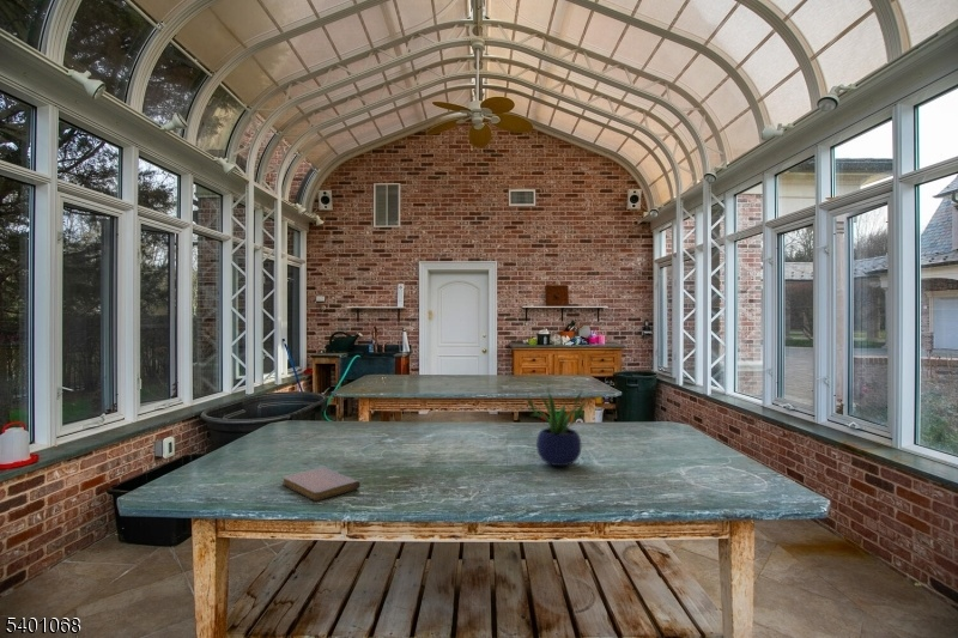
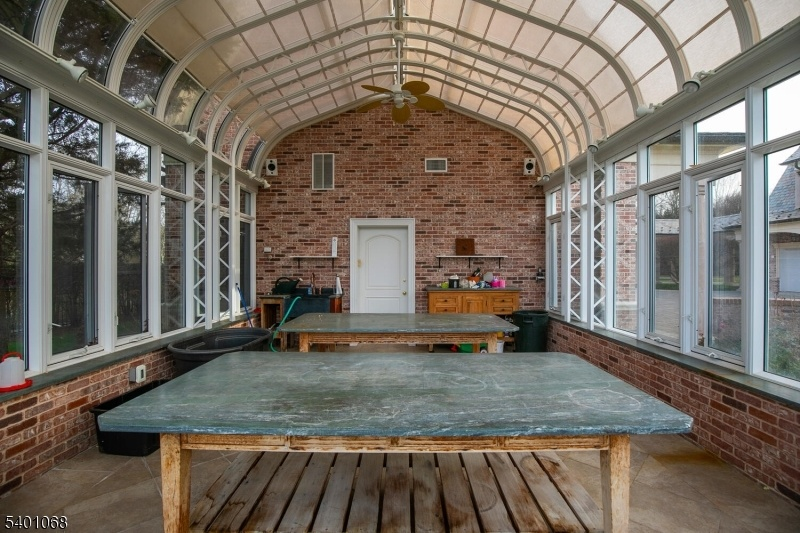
- notebook [281,466,362,502]
- potted plant [526,387,587,467]
